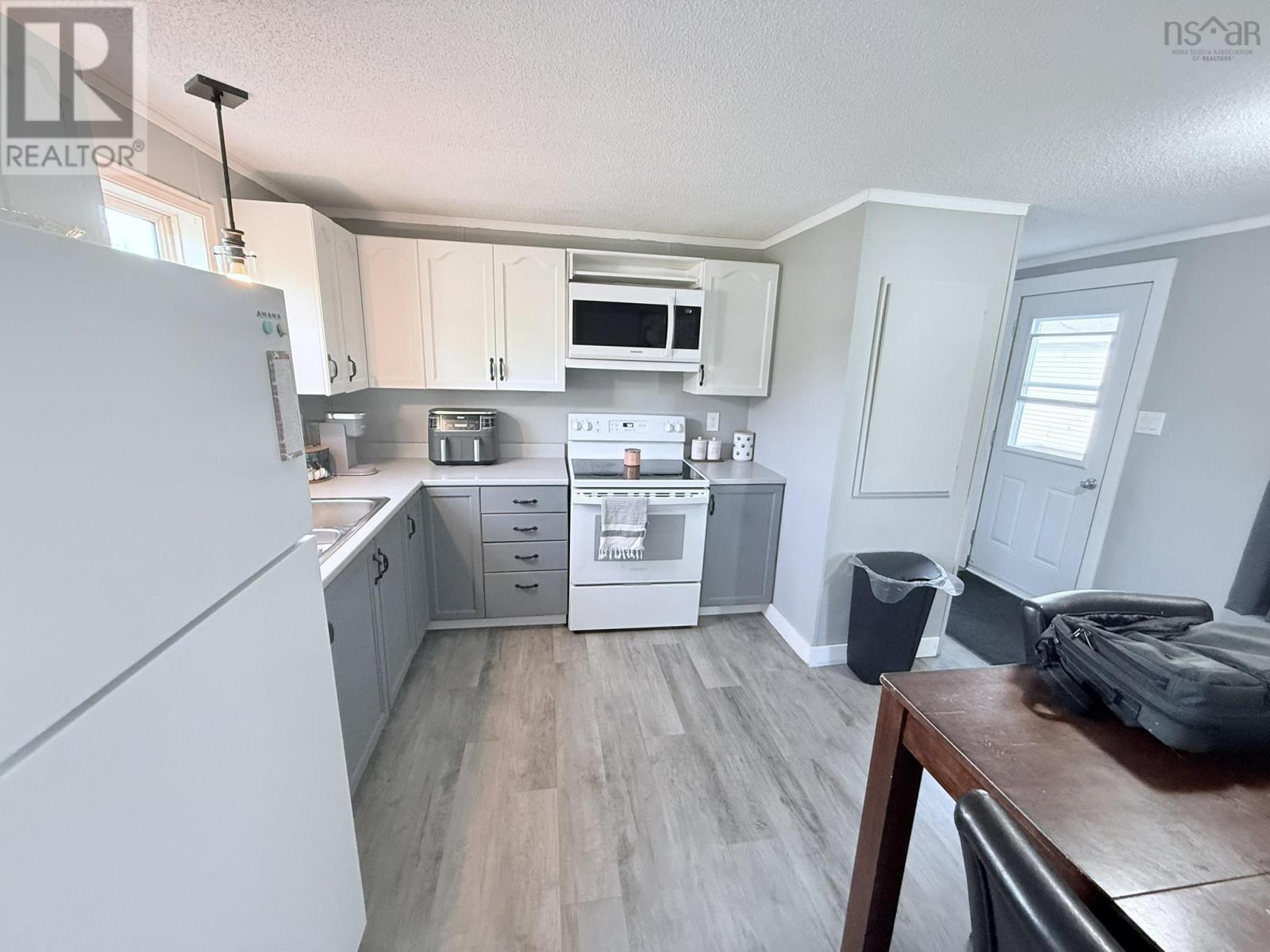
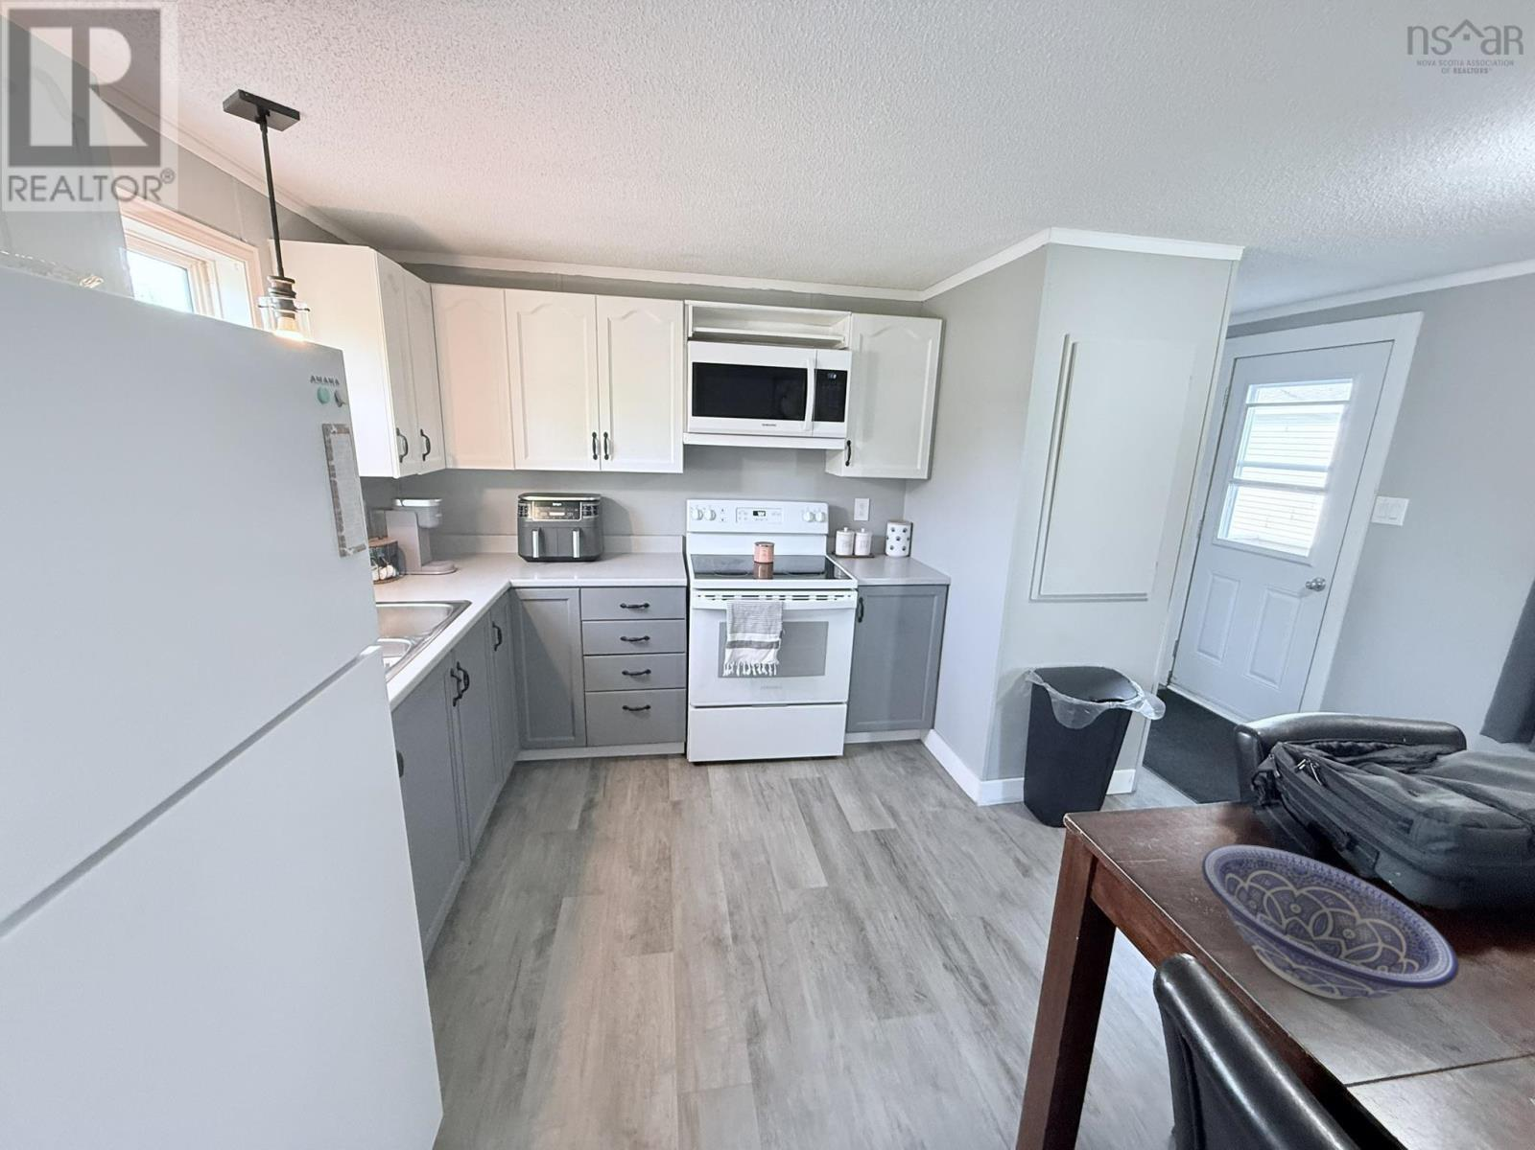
+ decorative bowl [1201,843,1460,1000]
